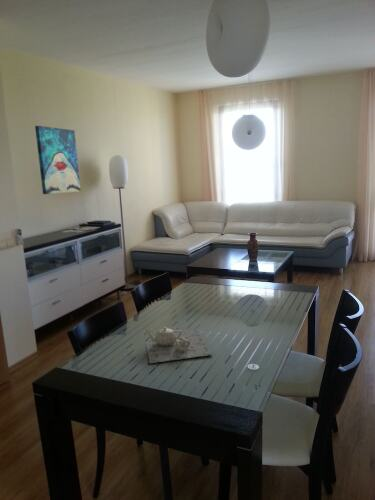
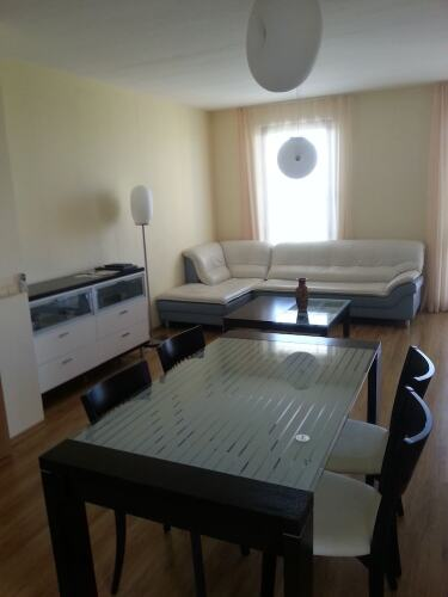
- wall art [34,125,82,195]
- teapot [145,326,214,364]
